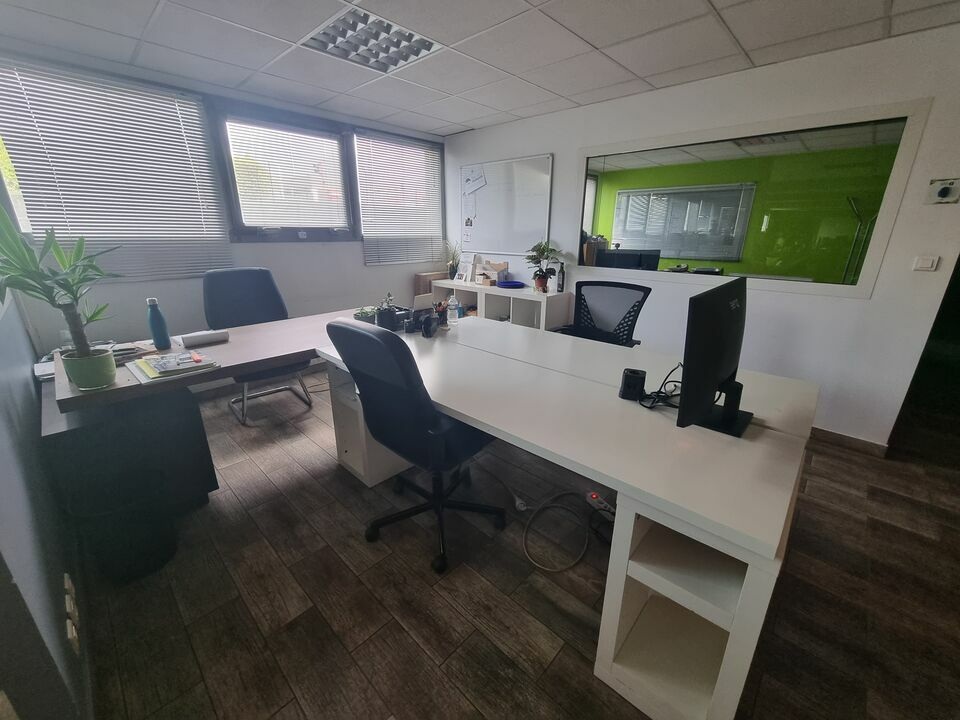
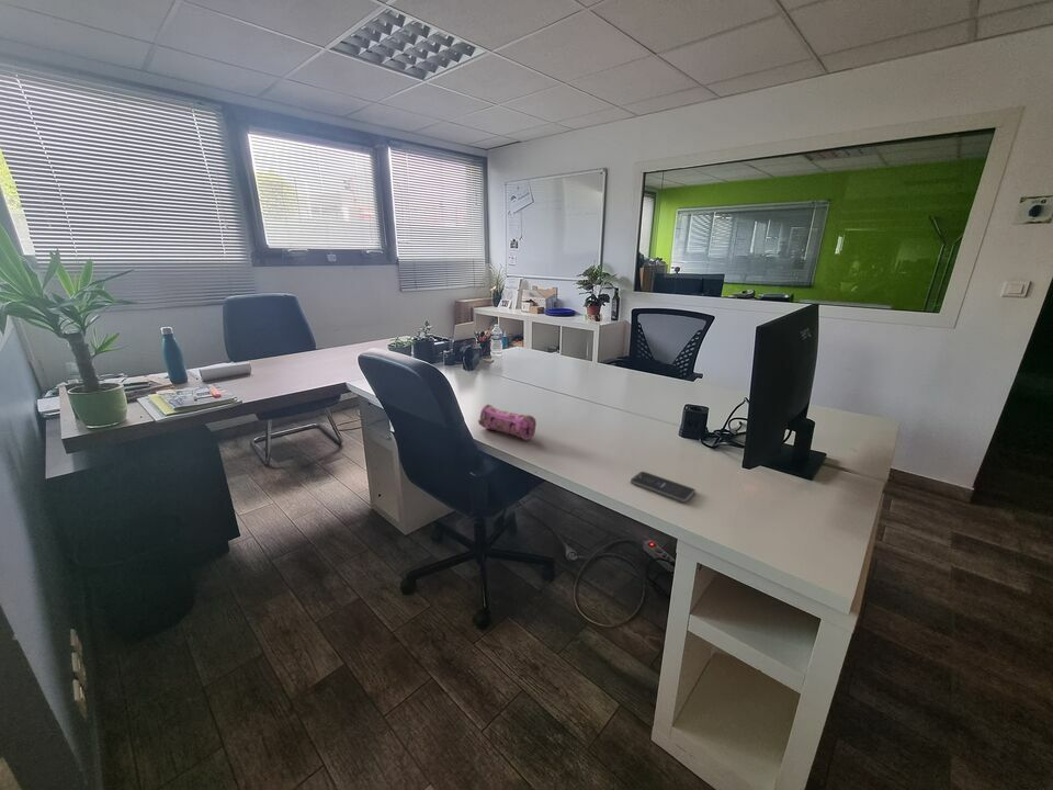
+ smartphone [629,471,697,504]
+ pencil case [477,404,537,441]
